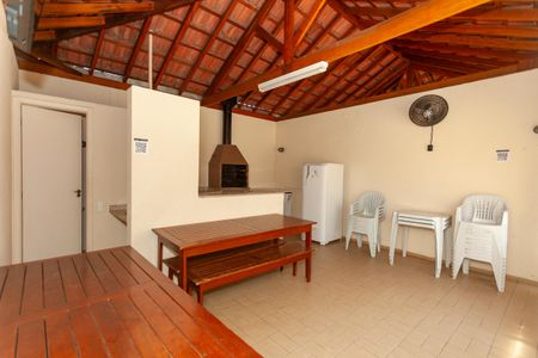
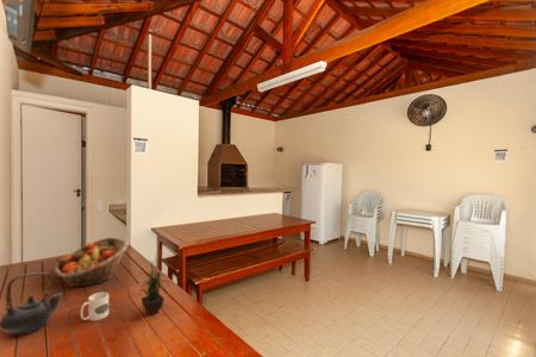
+ mug [79,292,110,322]
+ fruit basket [54,237,130,288]
+ teapot [0,271,63,336]
+ potted plant [136,250,172,317]
